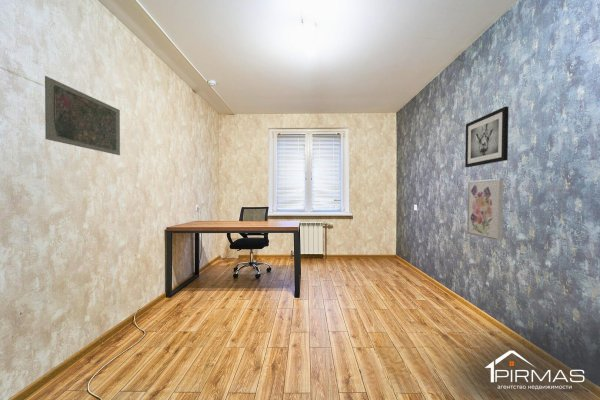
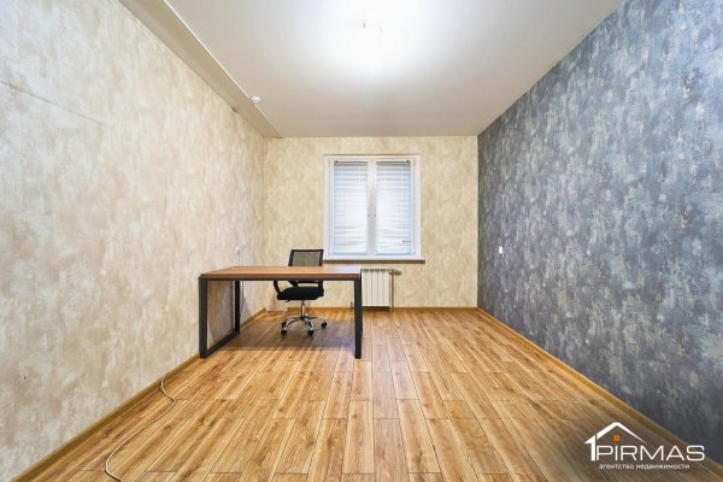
- wall art [466,178,504,242]
- wall art [464,106,510,168]
- road map [44,75,121,156]
